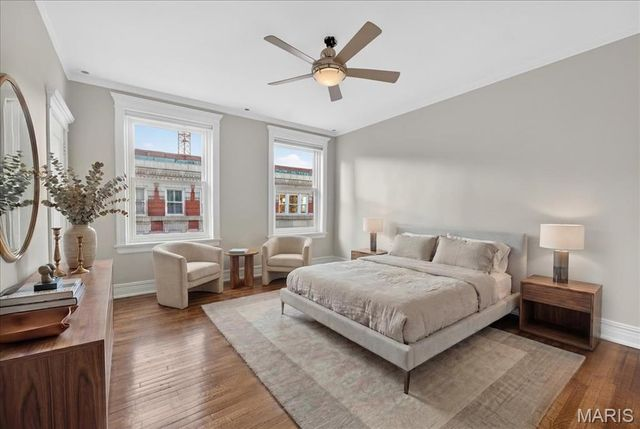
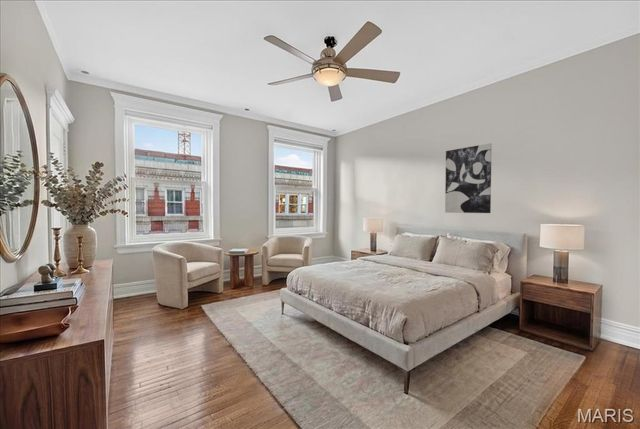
+ wall art [444,142,493,214]
